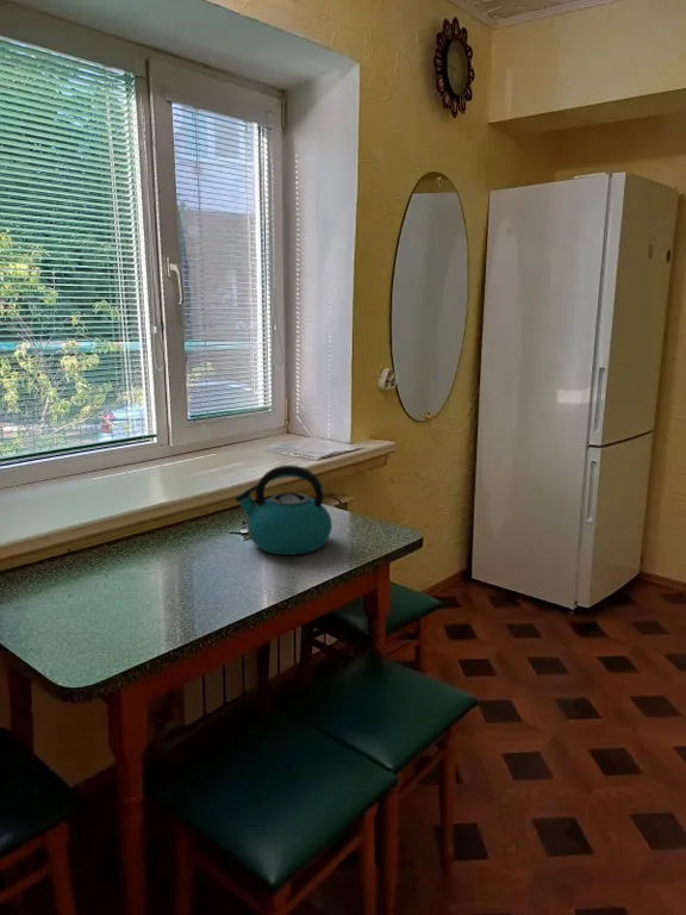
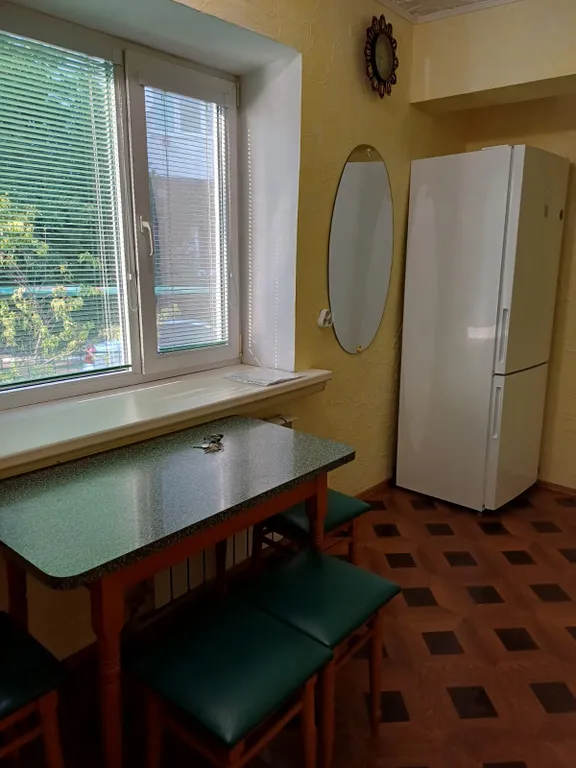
- kettle [233,465,333,556]
